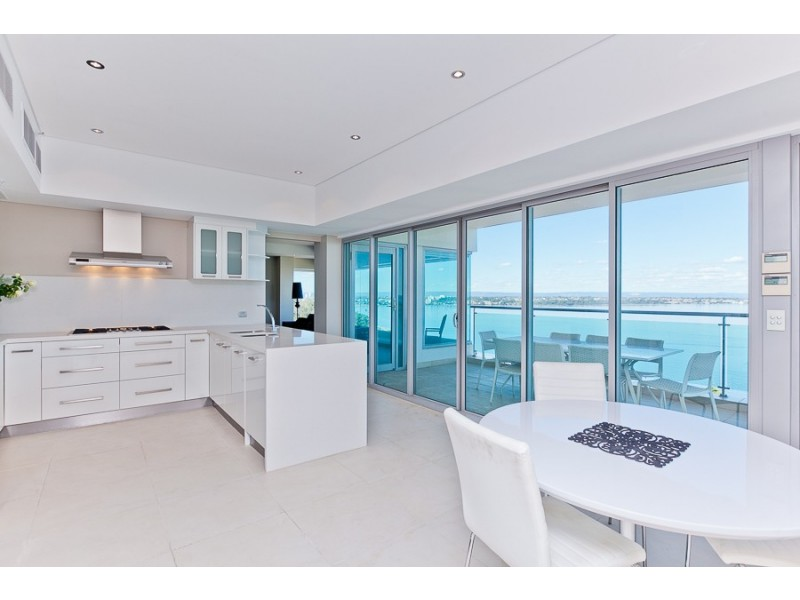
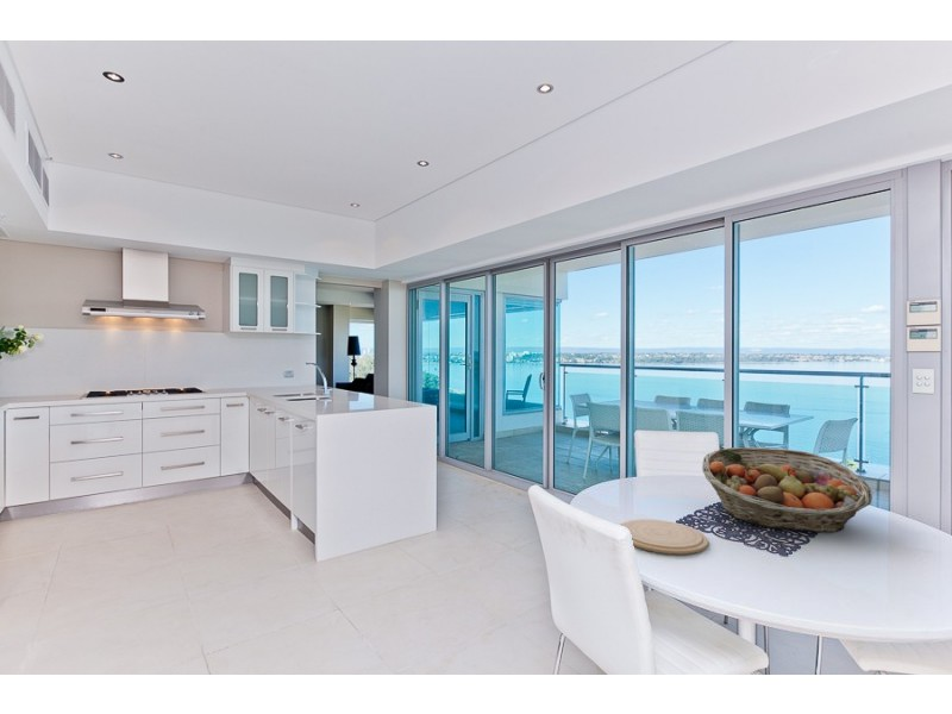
+ plate [619,518,709,556]
+ fruit basket [701,446,873,533]
